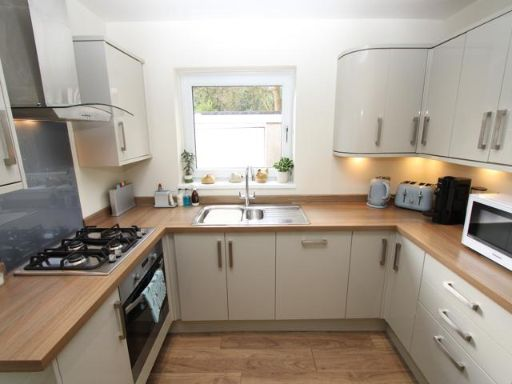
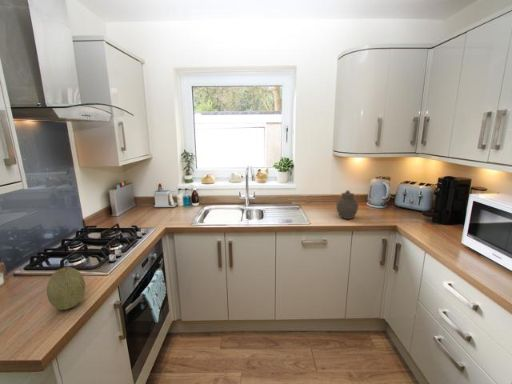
+ fruit [46,266,86,311]
+ jar [335,189,359,220]
